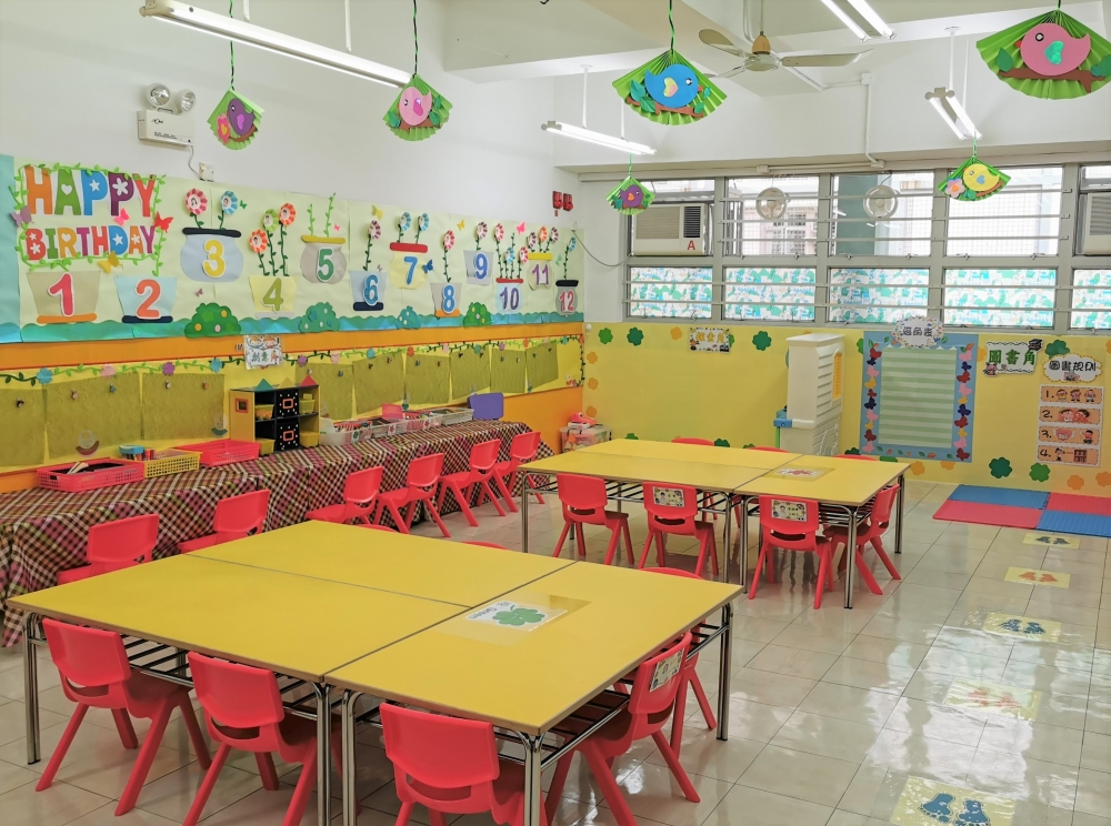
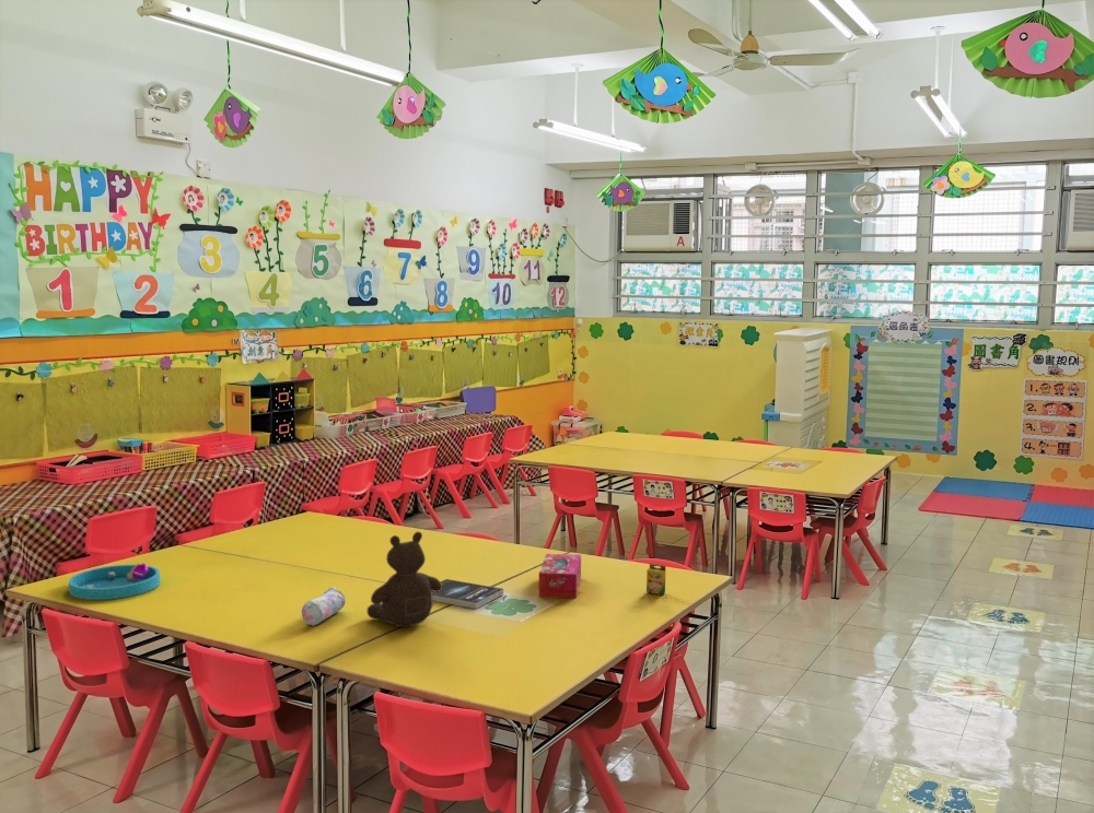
+ teddy bear [366,530,442,628]
+ storage tray [68,562,161,601]
+ tissue box [538,553,582,599]
+ crayon box [645,563,666,596]
+ book [431,578,504,610]
+ pencil case [301,586,347,626]
